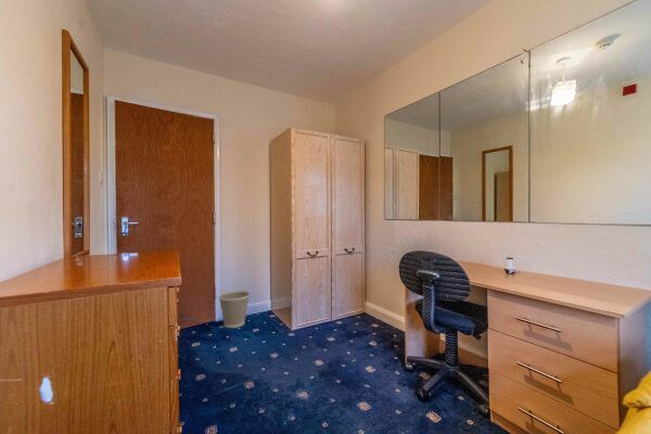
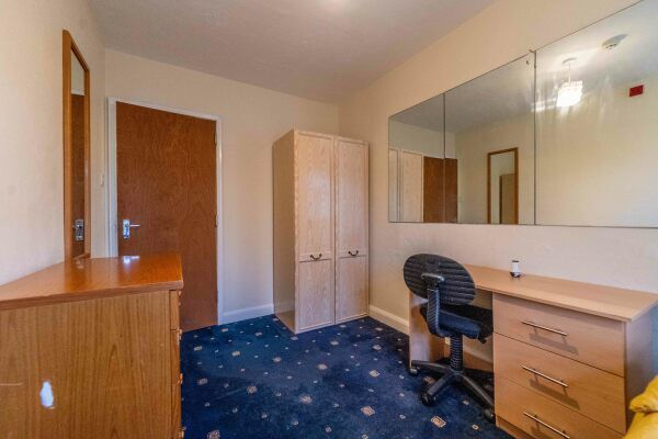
- wastebasket [217,290,251,329]
